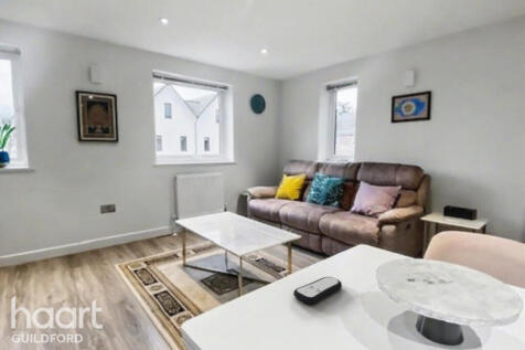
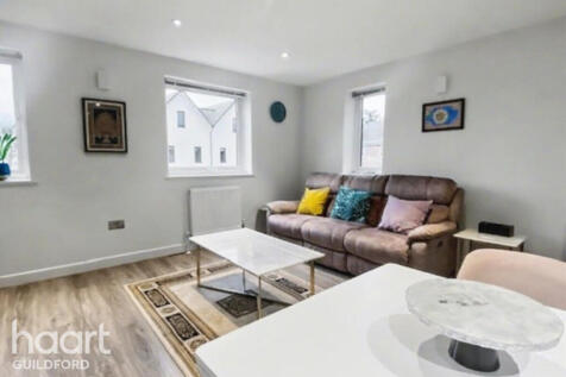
- remote control [292,276,343,305]
